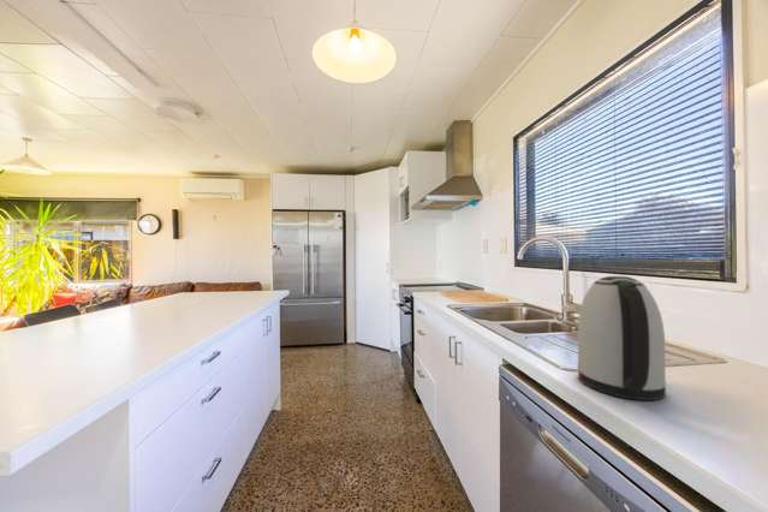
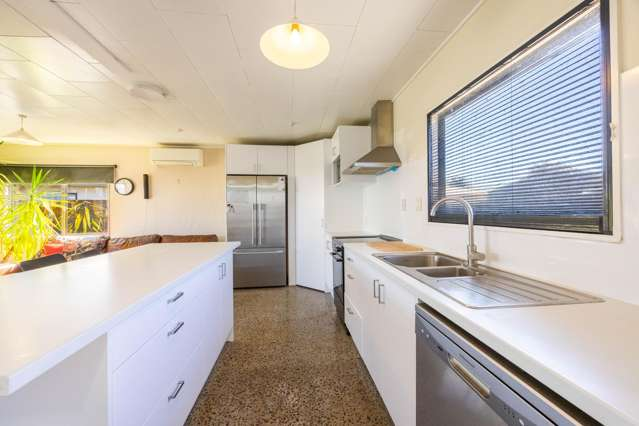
- kettle [576,275,667,401]
